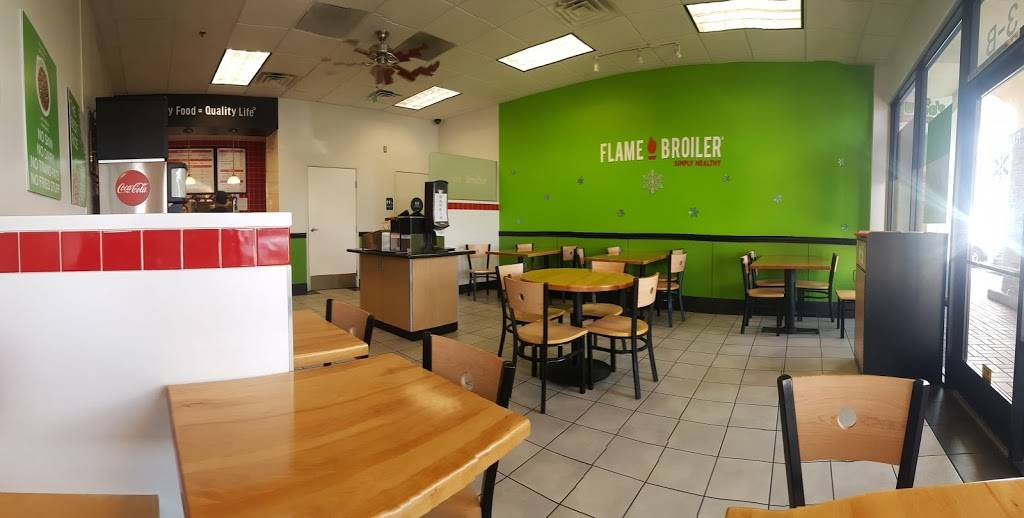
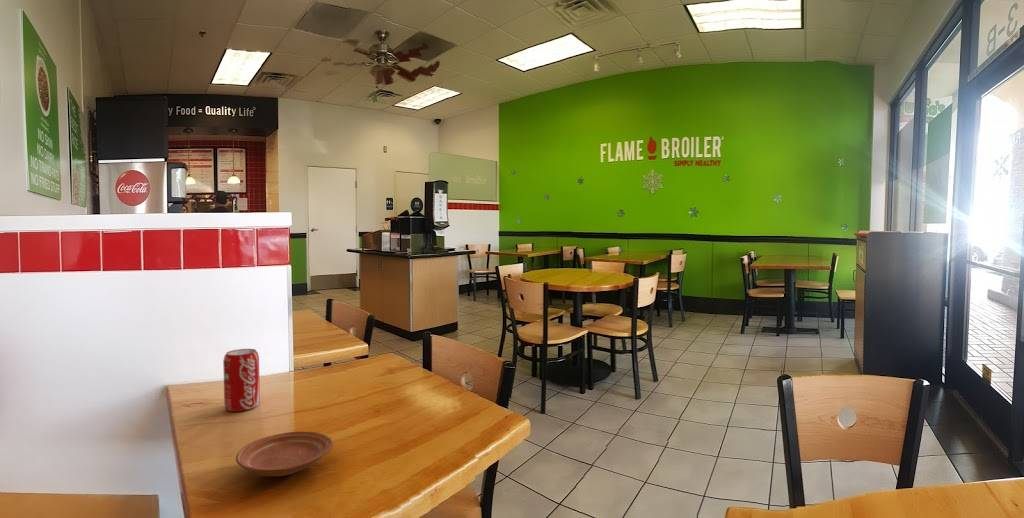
+ plate [235,430,334,477]
+ beverage can [222,348,261,412]
